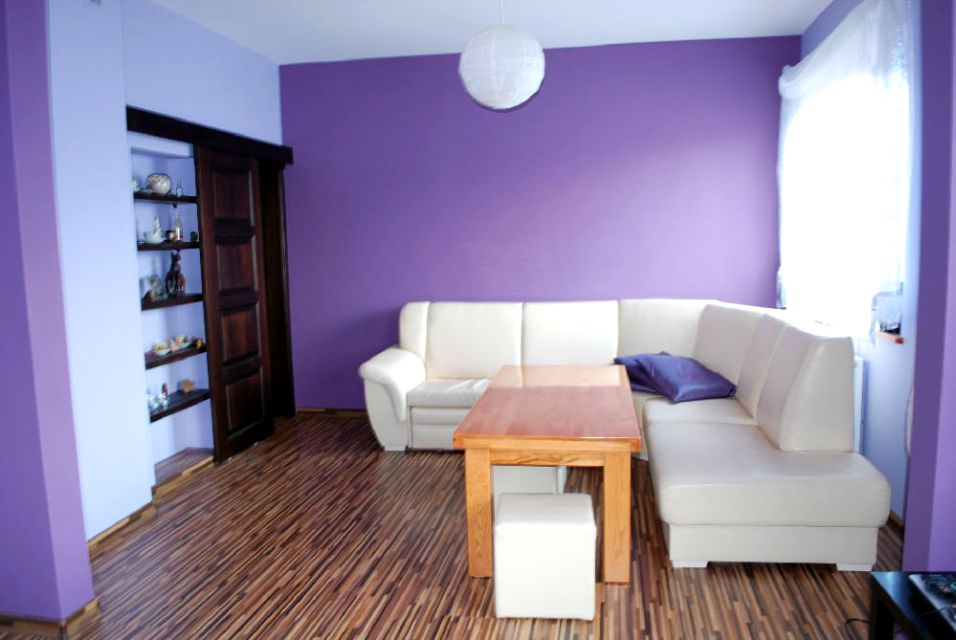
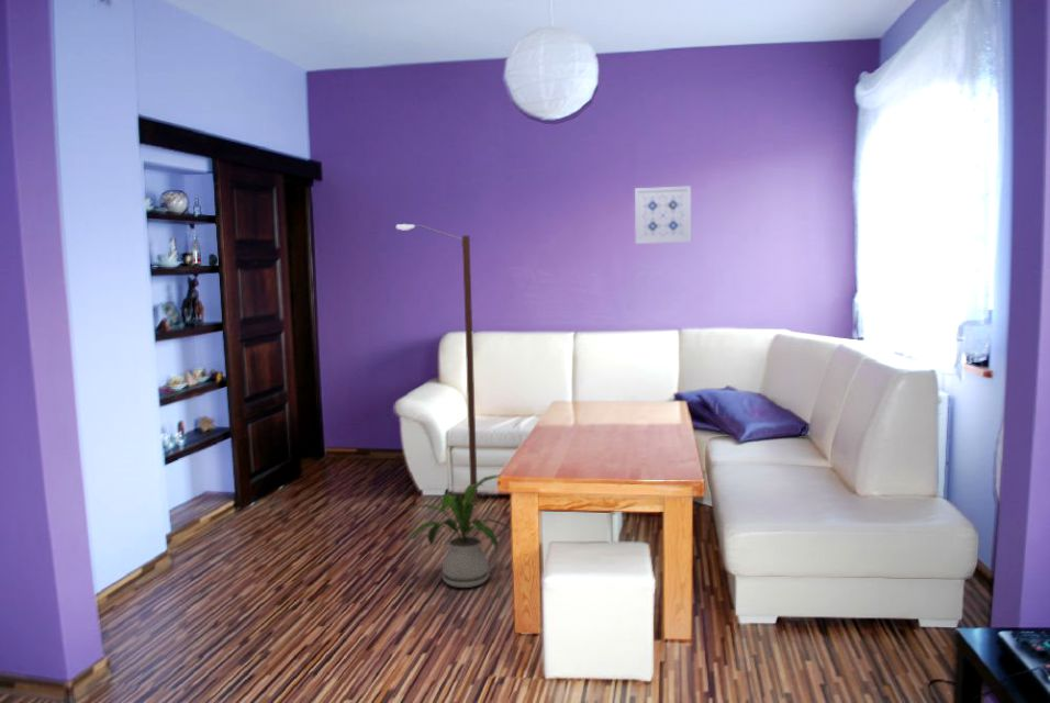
+ wall art [634,185,692,245]
+ street lamp [395,222,479,503]
+ house plant [400,475,512,589]
